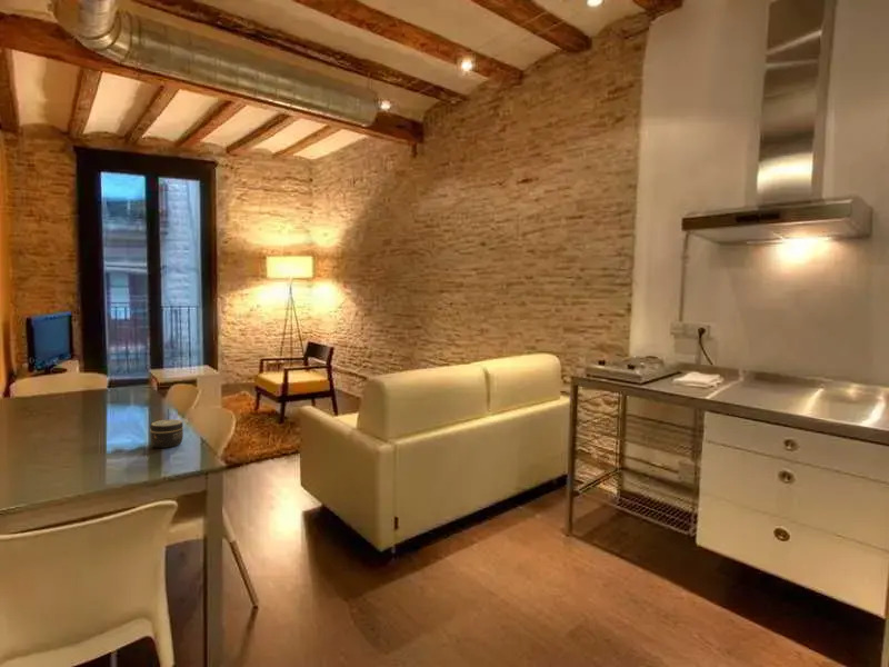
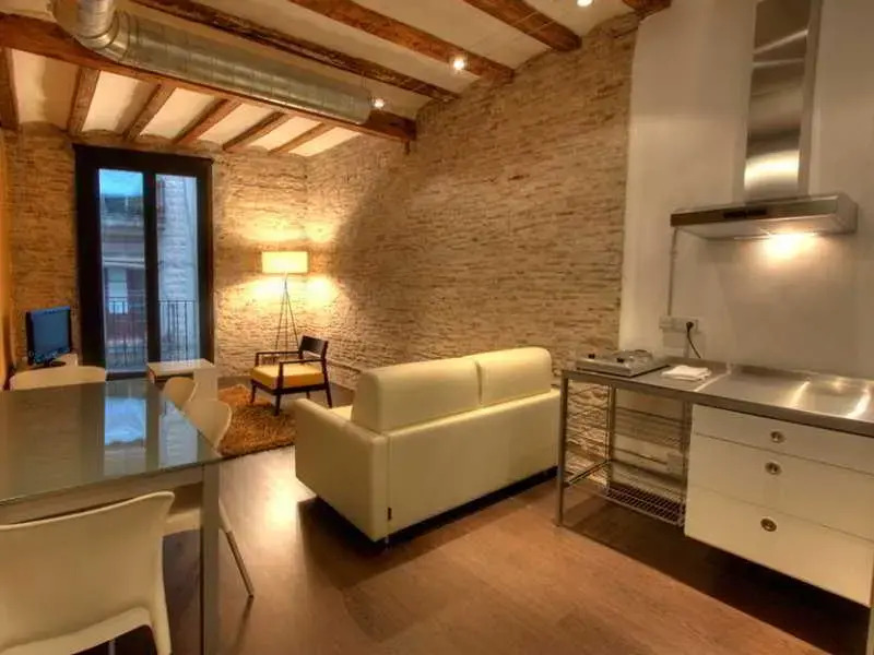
- jar [149,418,184,449]
